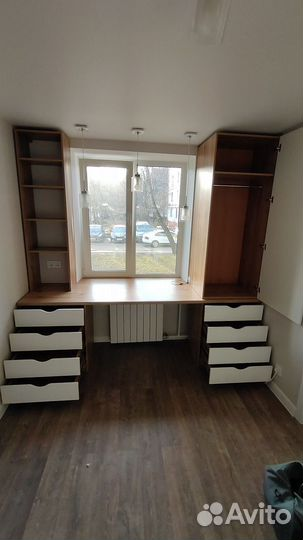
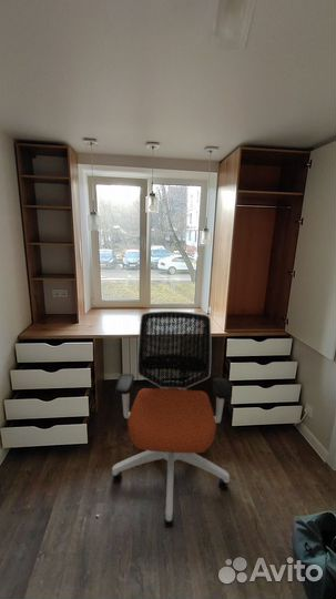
+ office chair [111,309,233,528]
